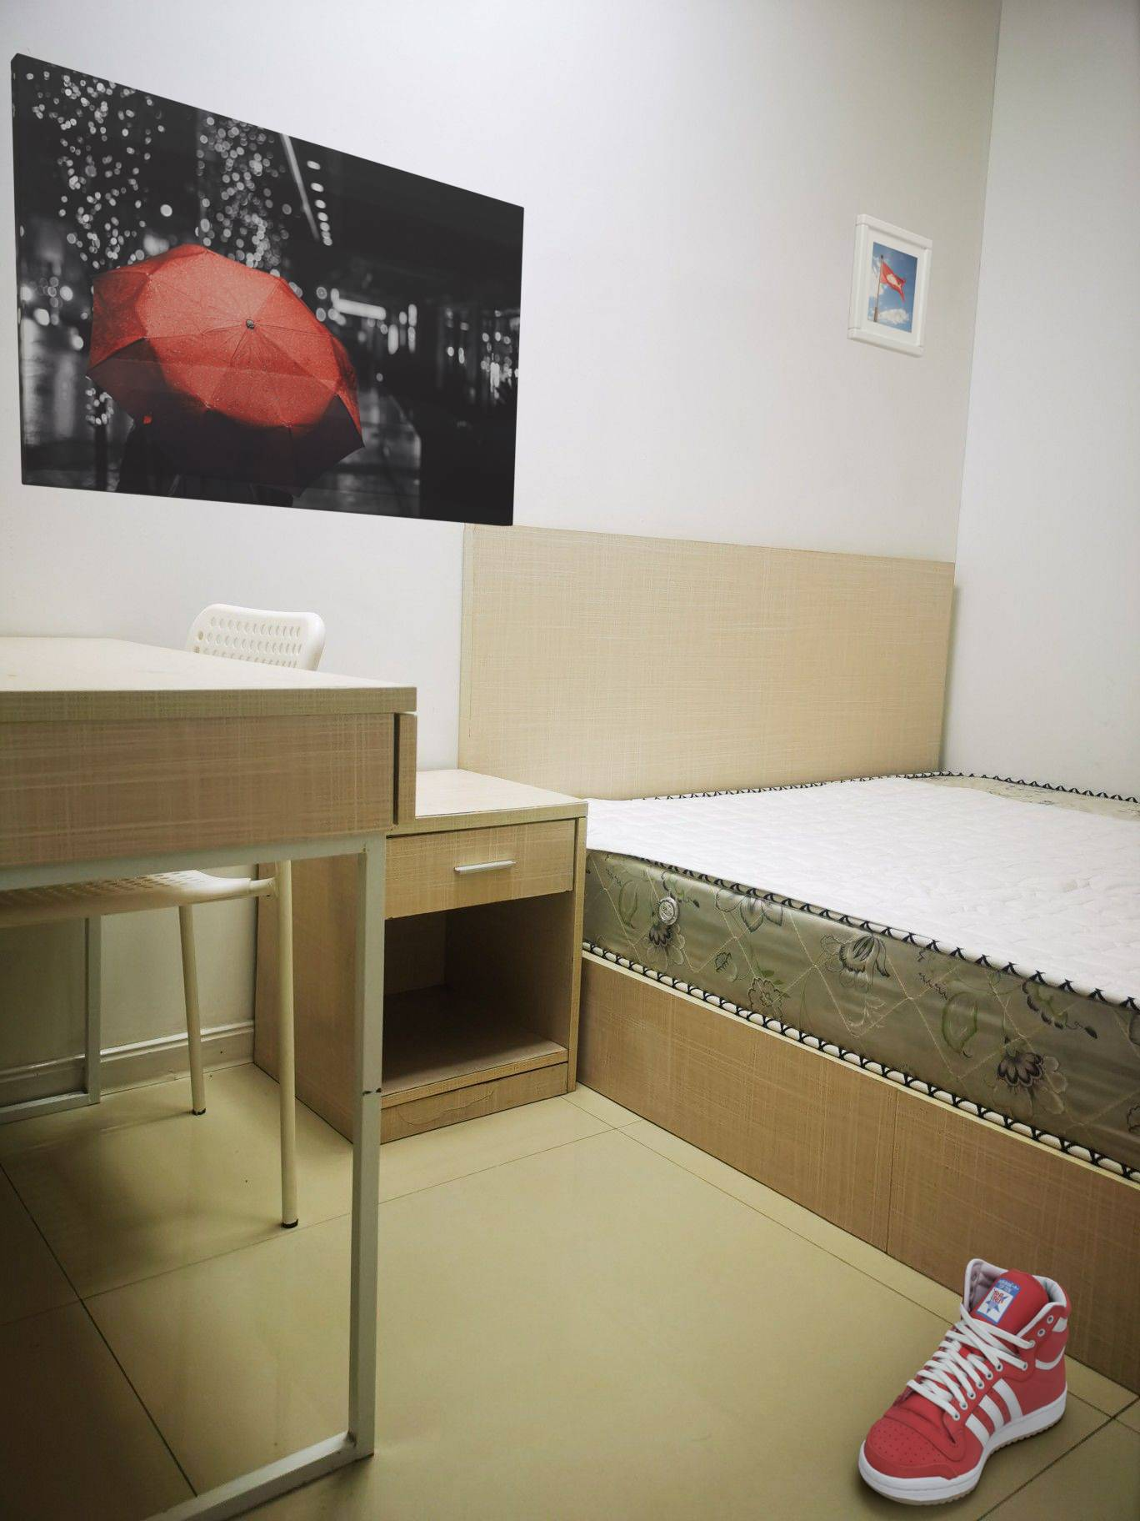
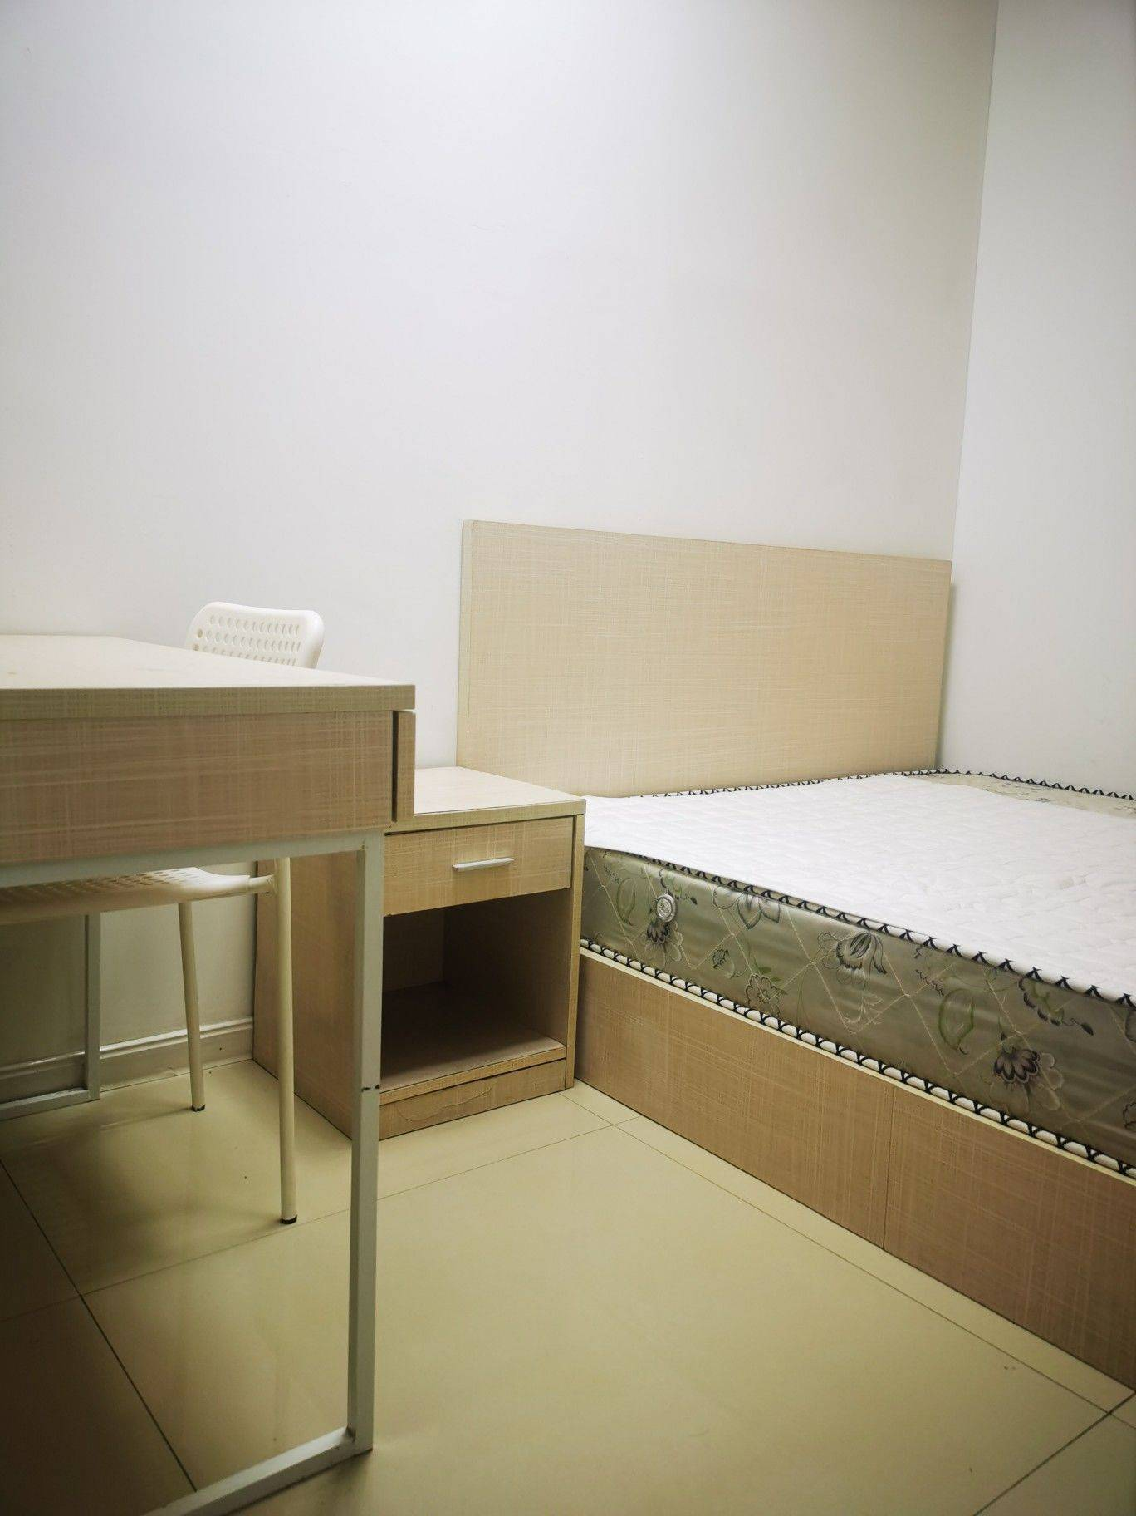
- sneaker [857,1259,1072,1505]
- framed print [847,213,933,358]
- wall art [10,53,524,527]
